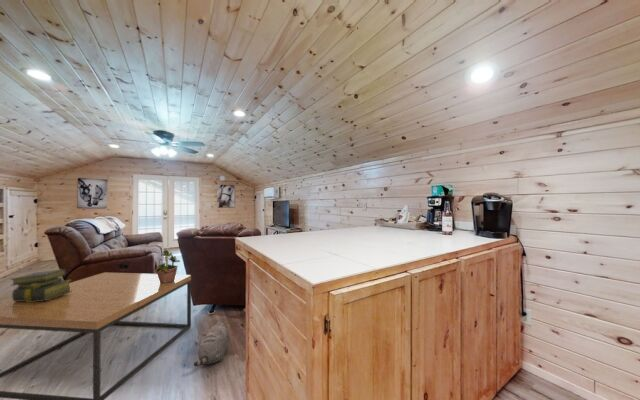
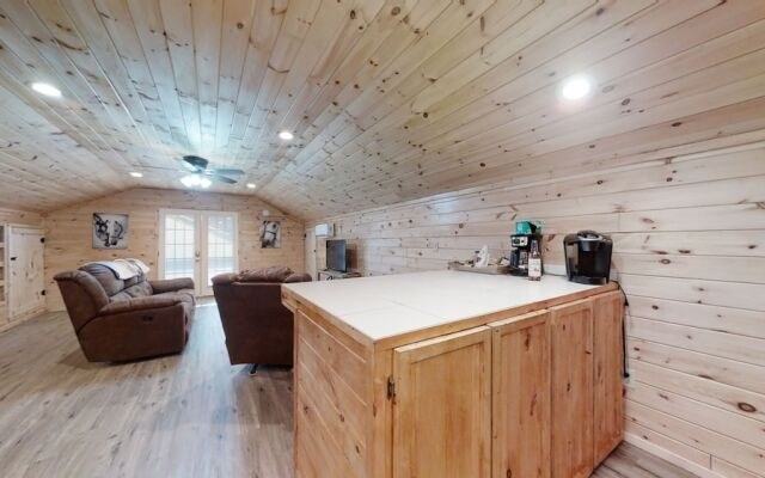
- stack of books [9,268,72,302]
- coffee table [0,271,192,400]
- potted plant [154,247,181,284]
- plush toy [193,321,230,367]
